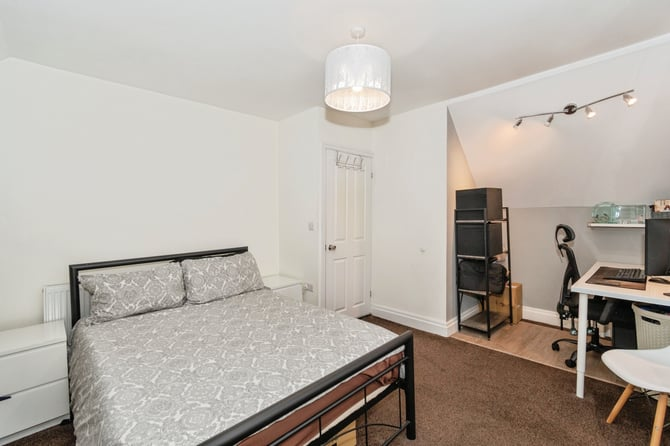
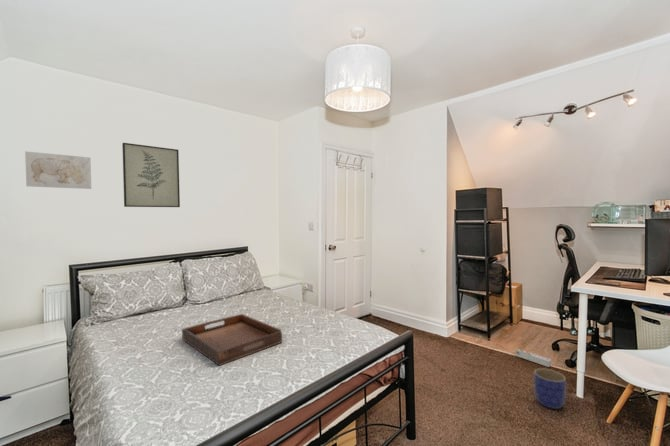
+ wall art [24,150,92,190]
+ box [514,348,552,368]
+ planter [533,367,567,410]
+ serving tray [181,313,283,367]
+ wall art [121,142,181,208]
